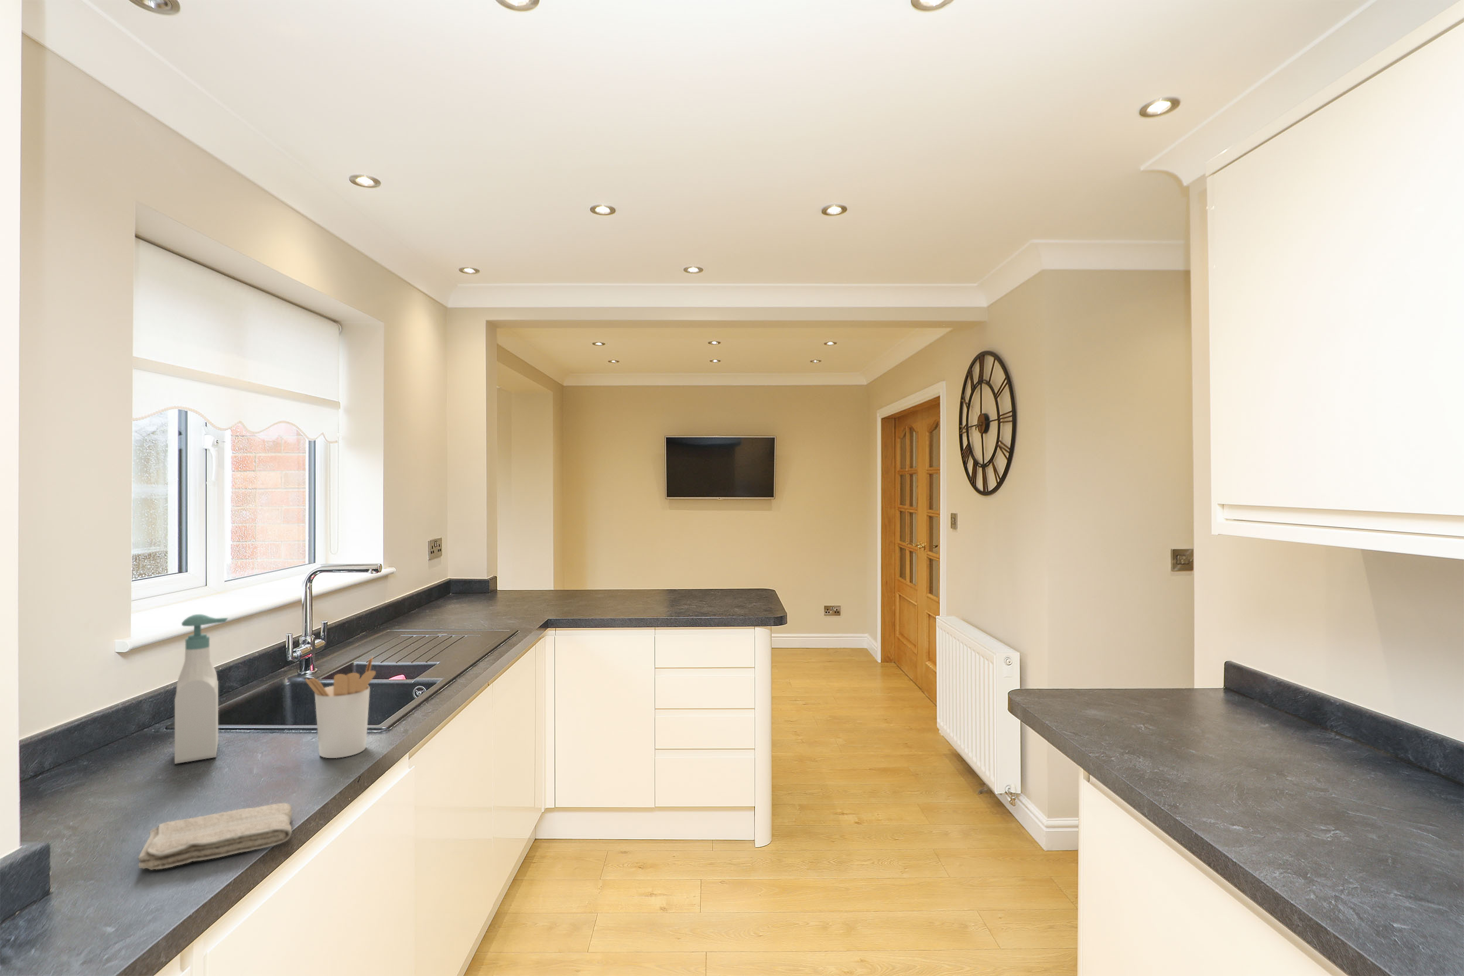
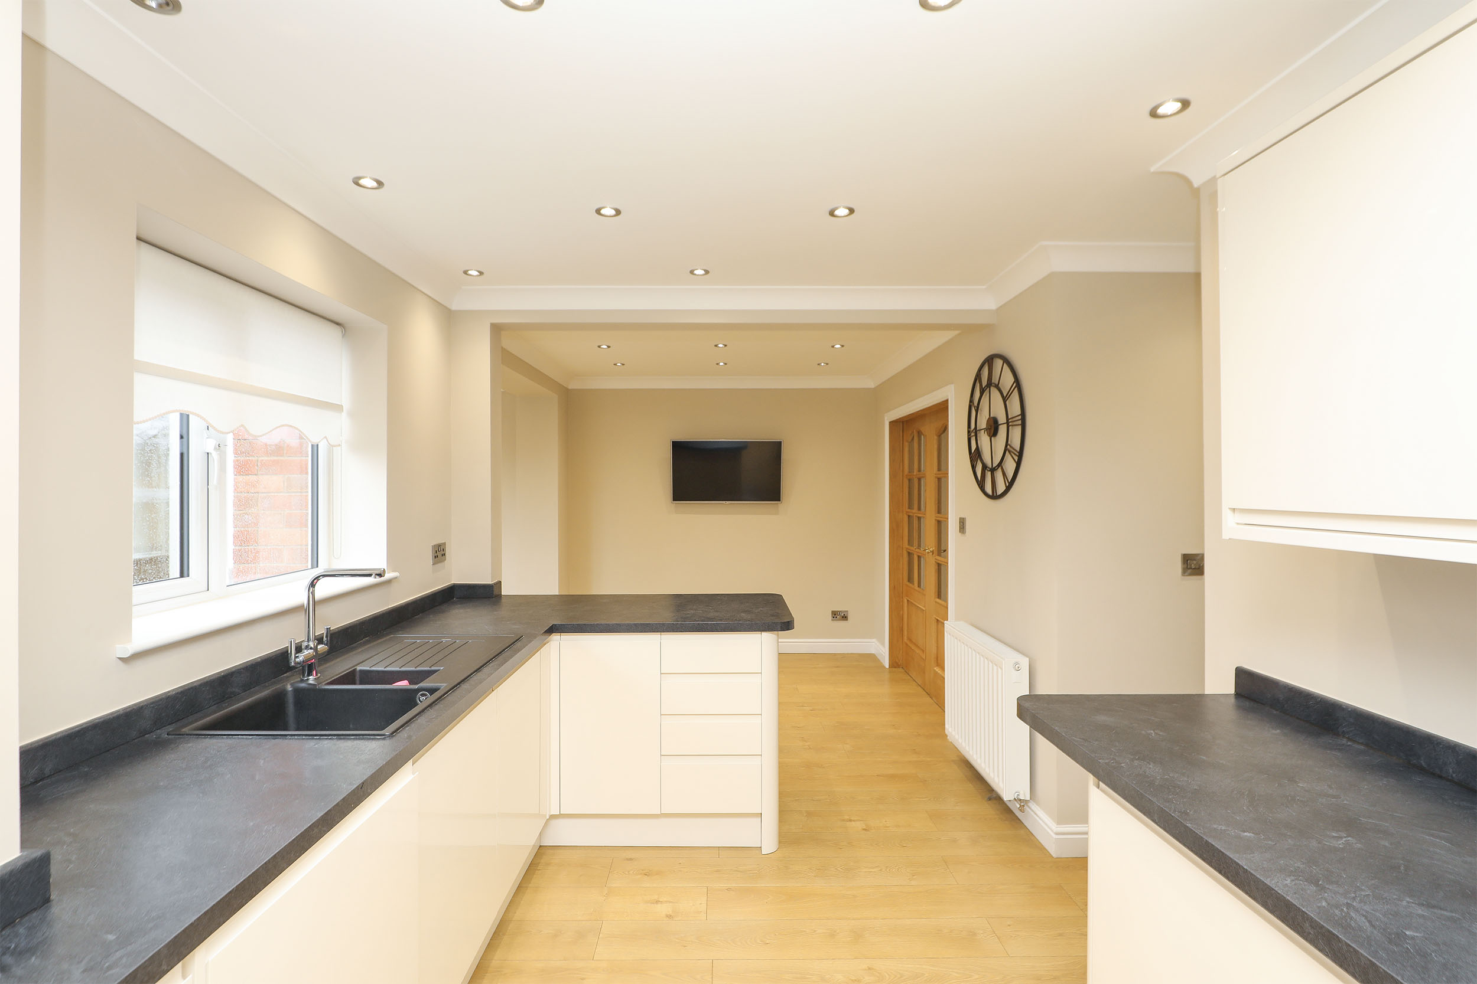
- soap bottle [174,613,229,765]
- utensil holder [305,656,377,759]
- washcloth [137,803,293,870]
